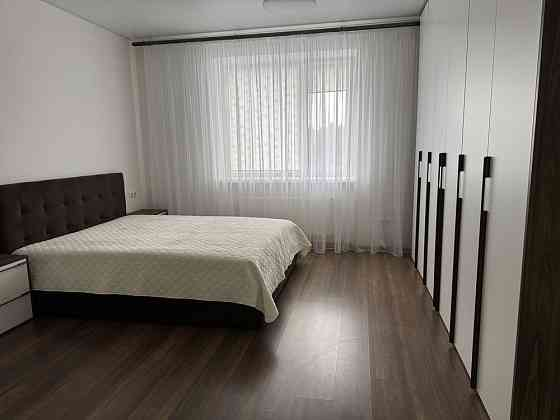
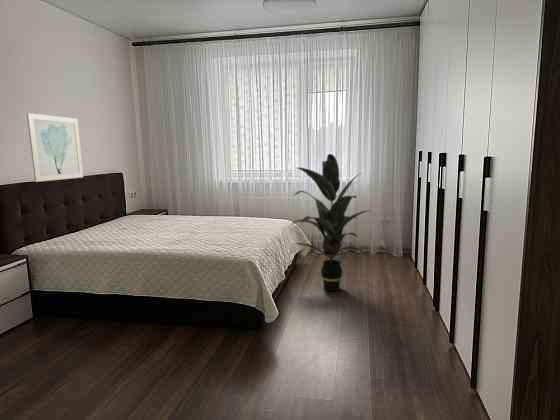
+ wall art [26,112,84,183]
+ indoor plant [289,153,373,292]
